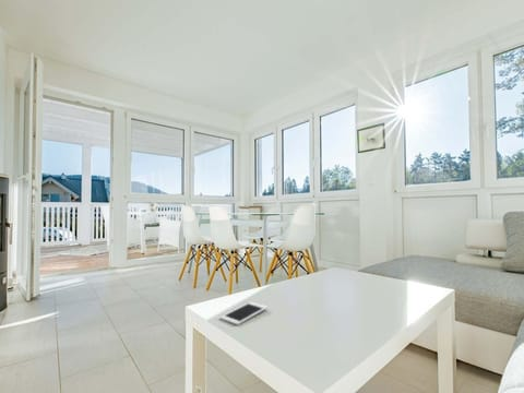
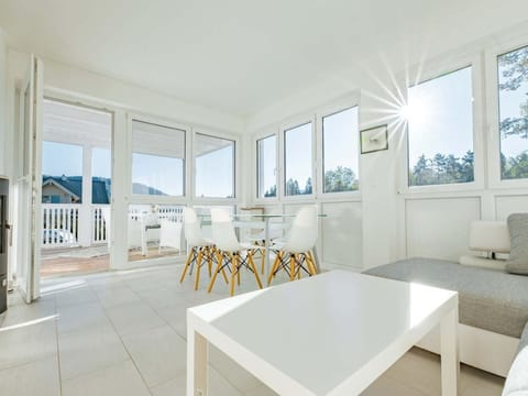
- cell phone [219,301,269,326]
